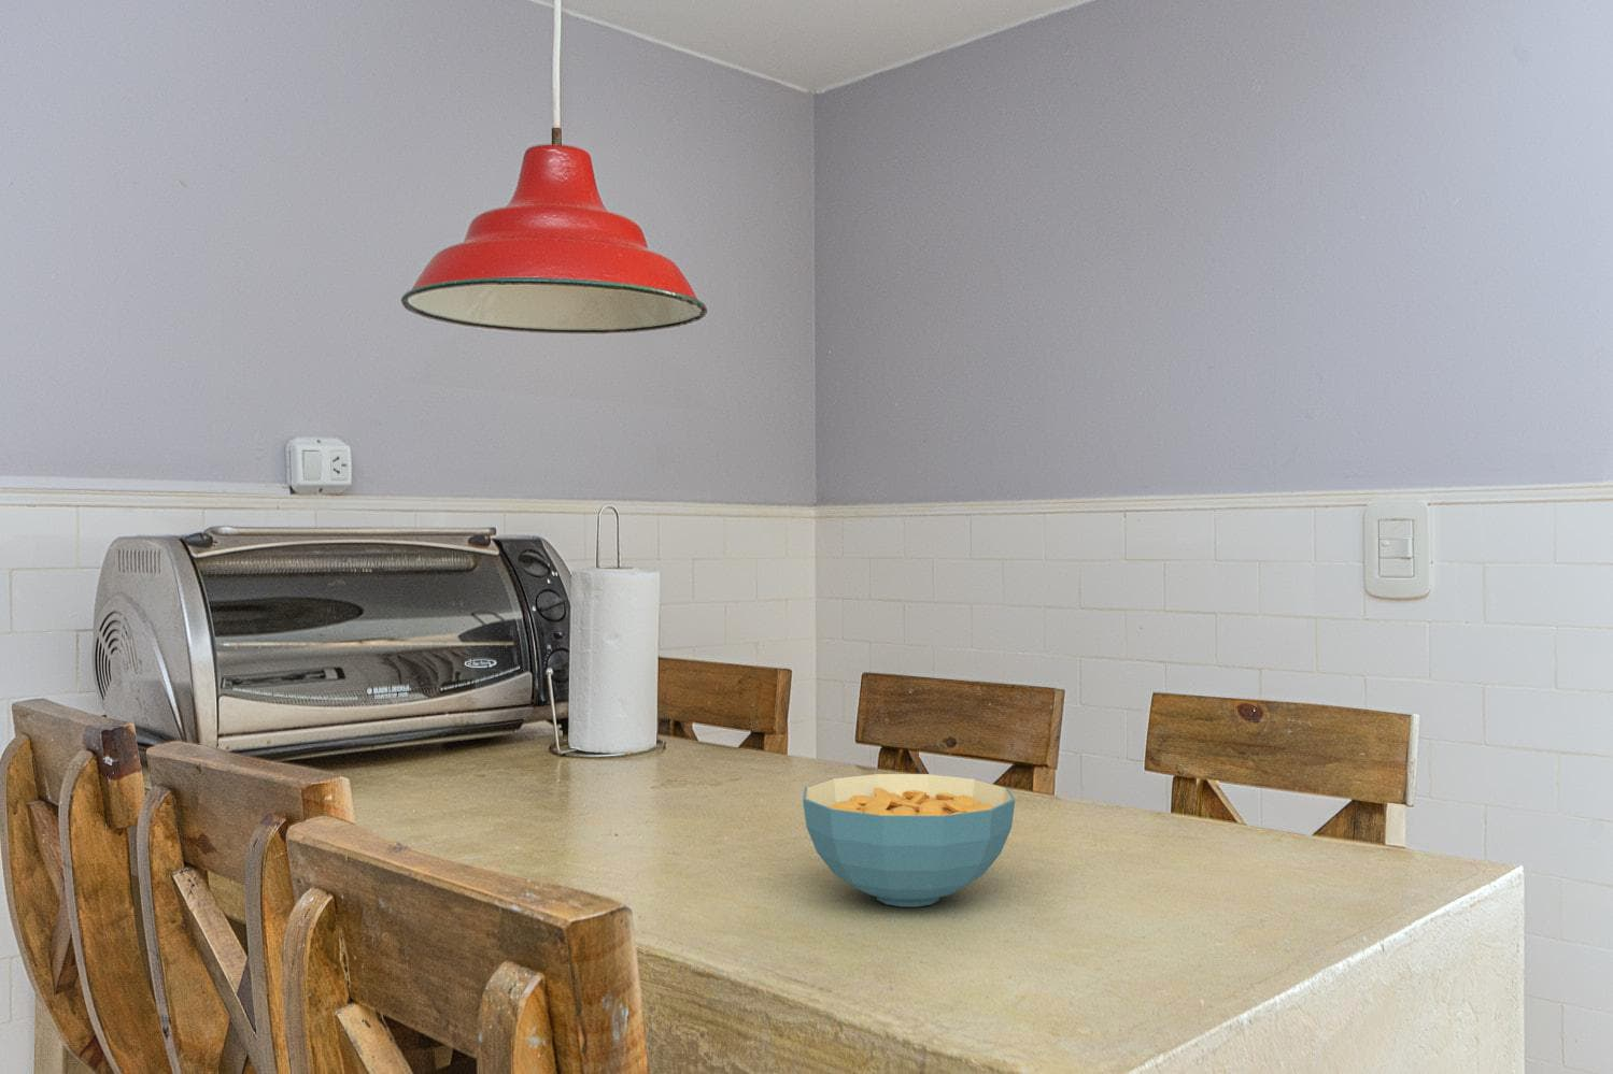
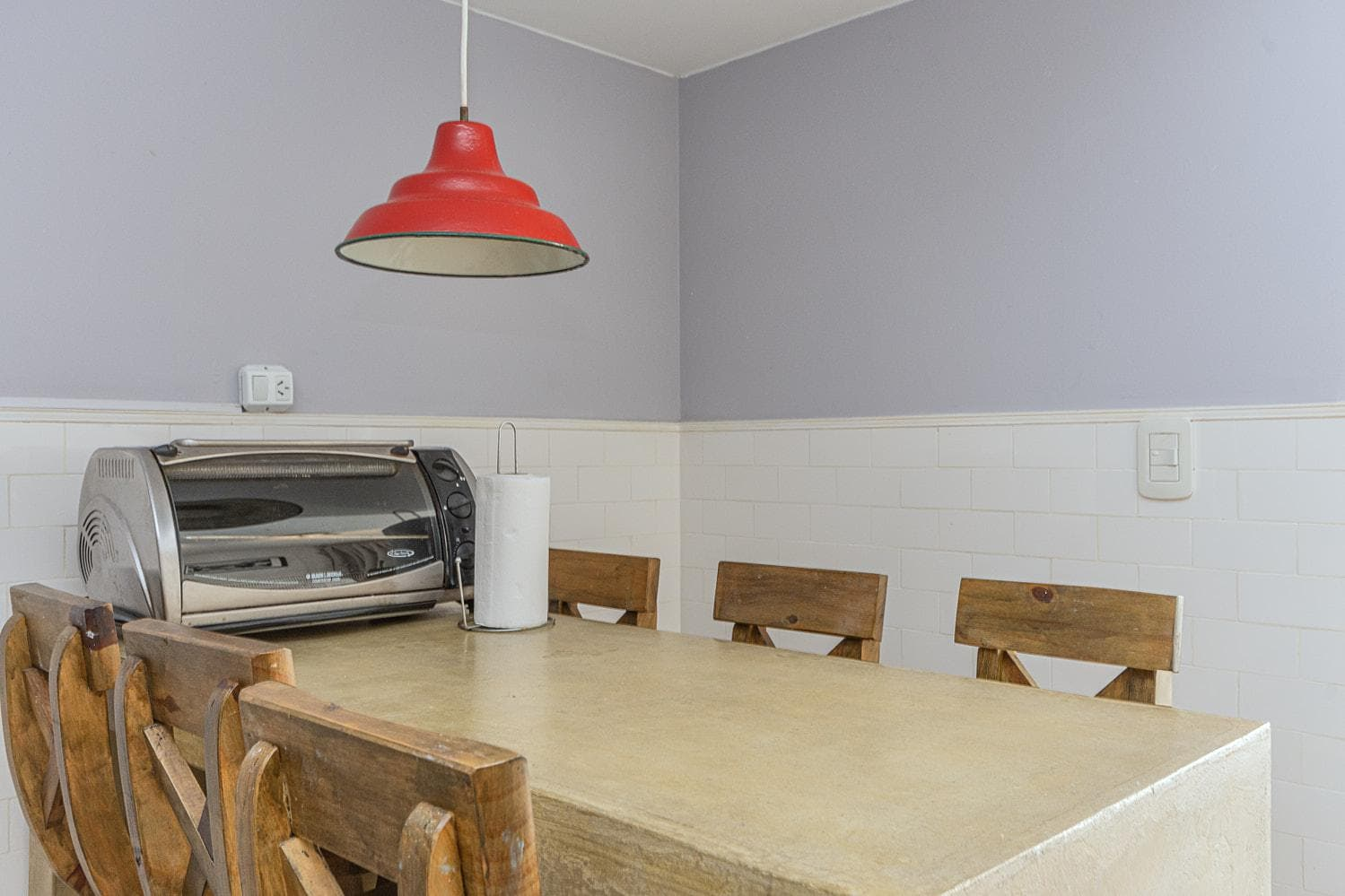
- cereal bowl [801,773,1016,907]
